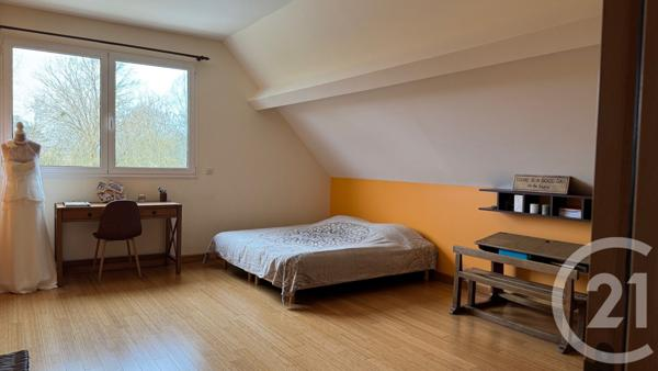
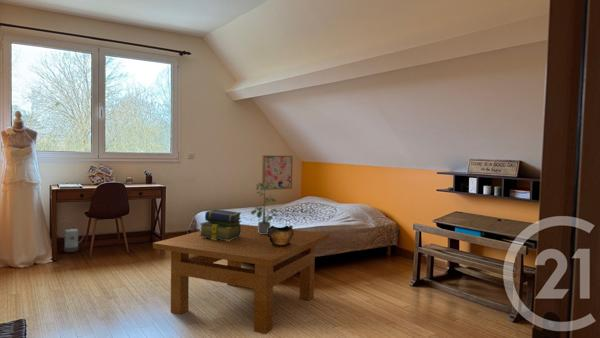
+ wall art [261,154,294,191]
+ table [152,223,330,335]
+ decorative bowl [267,225,294,246]
+ watering can [56,220,87,253]
+ stack of books [199,208,243,241]
+ potted plant [250,182,281,234]
